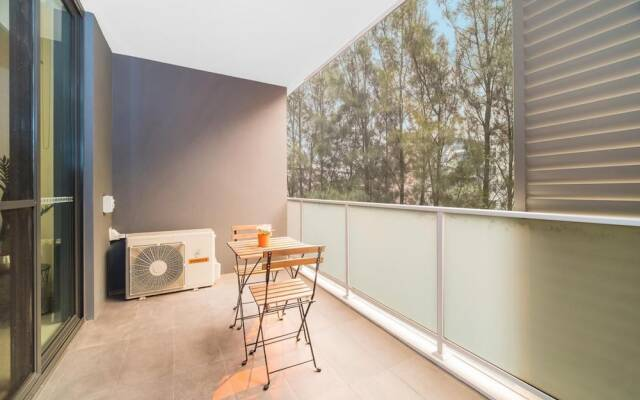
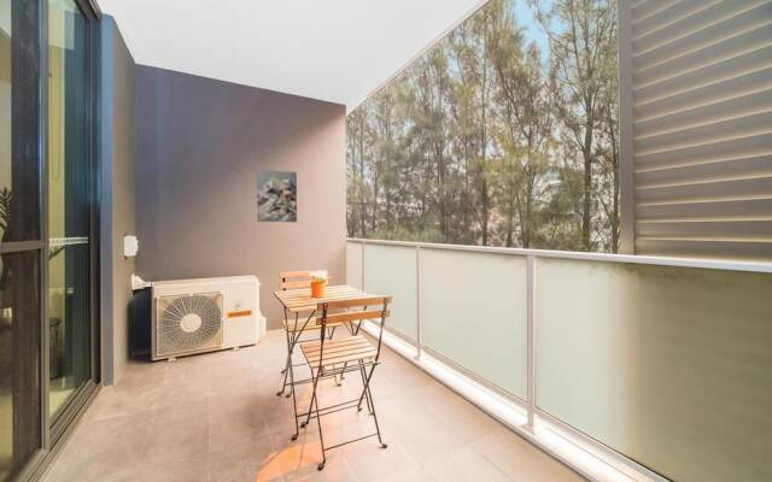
+ wall art [256,167,298,223]
